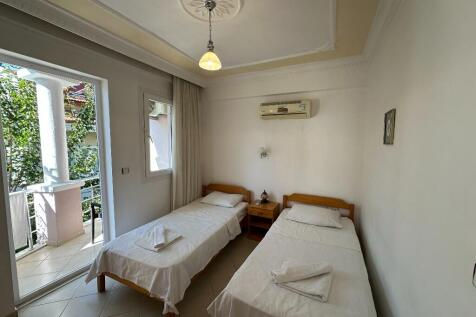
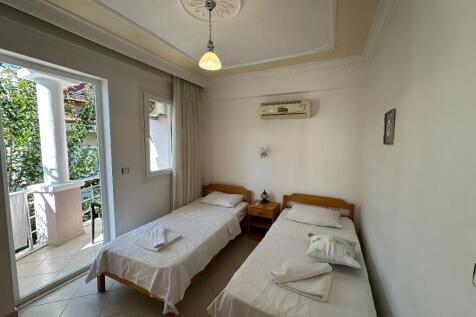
+ decorative pillow [304,232,363,269]
